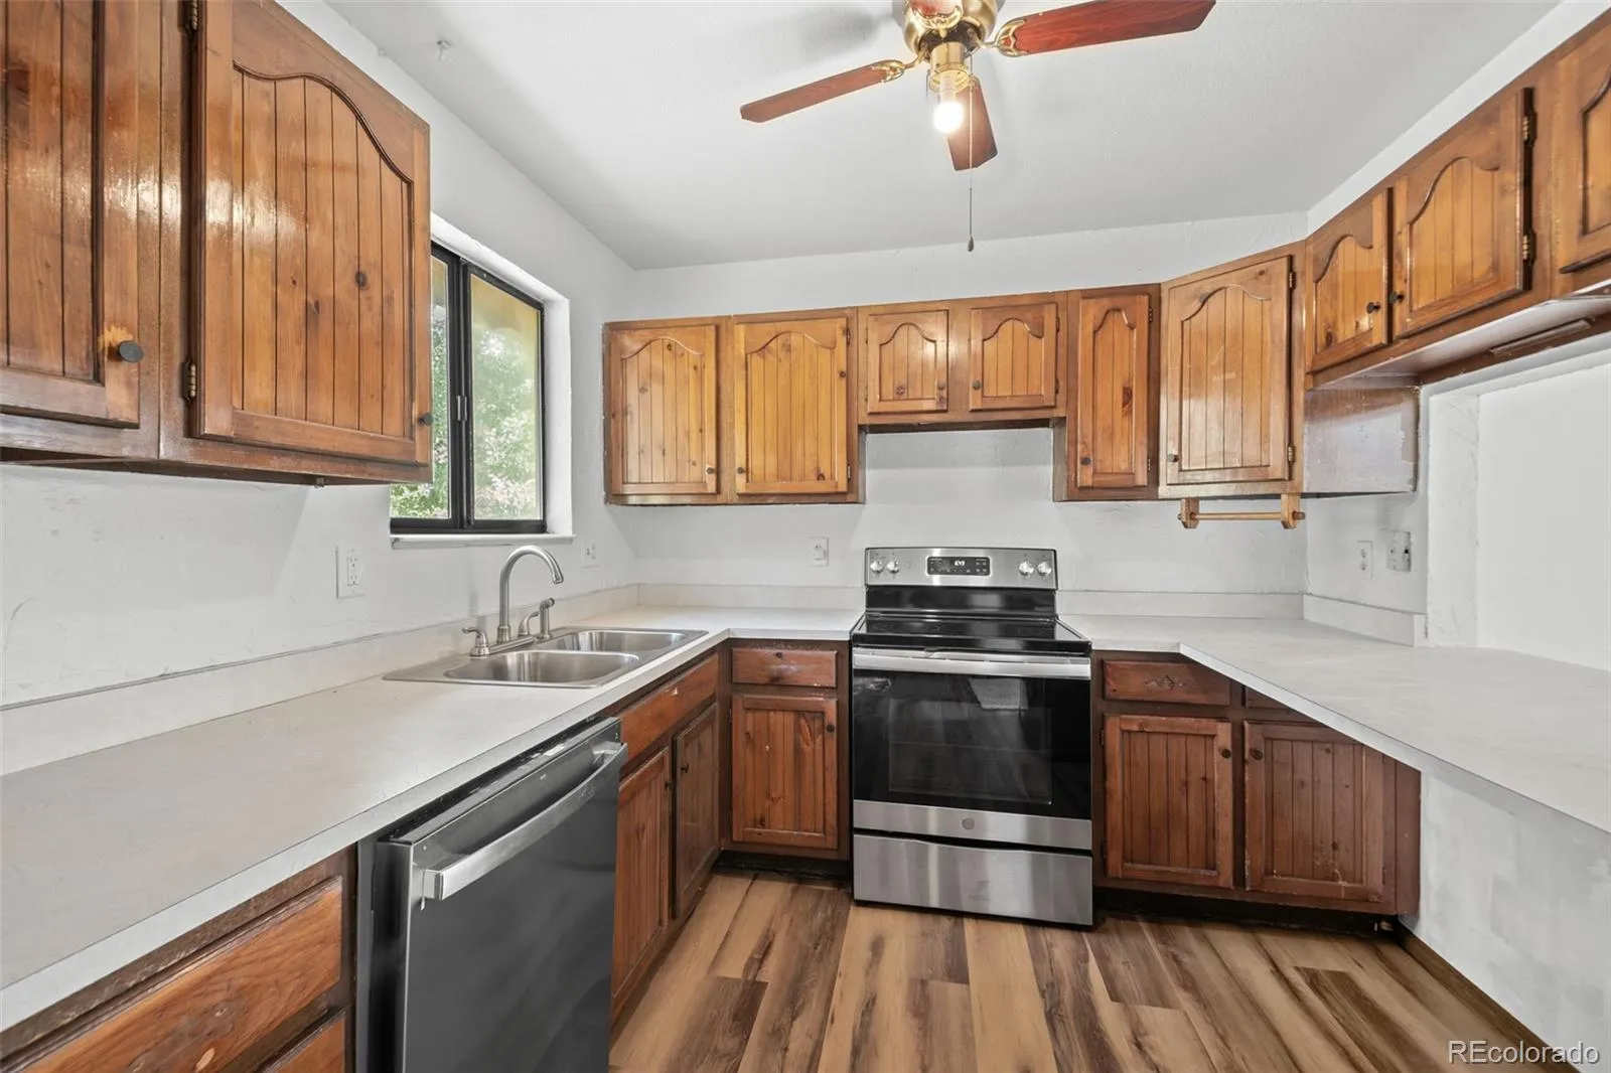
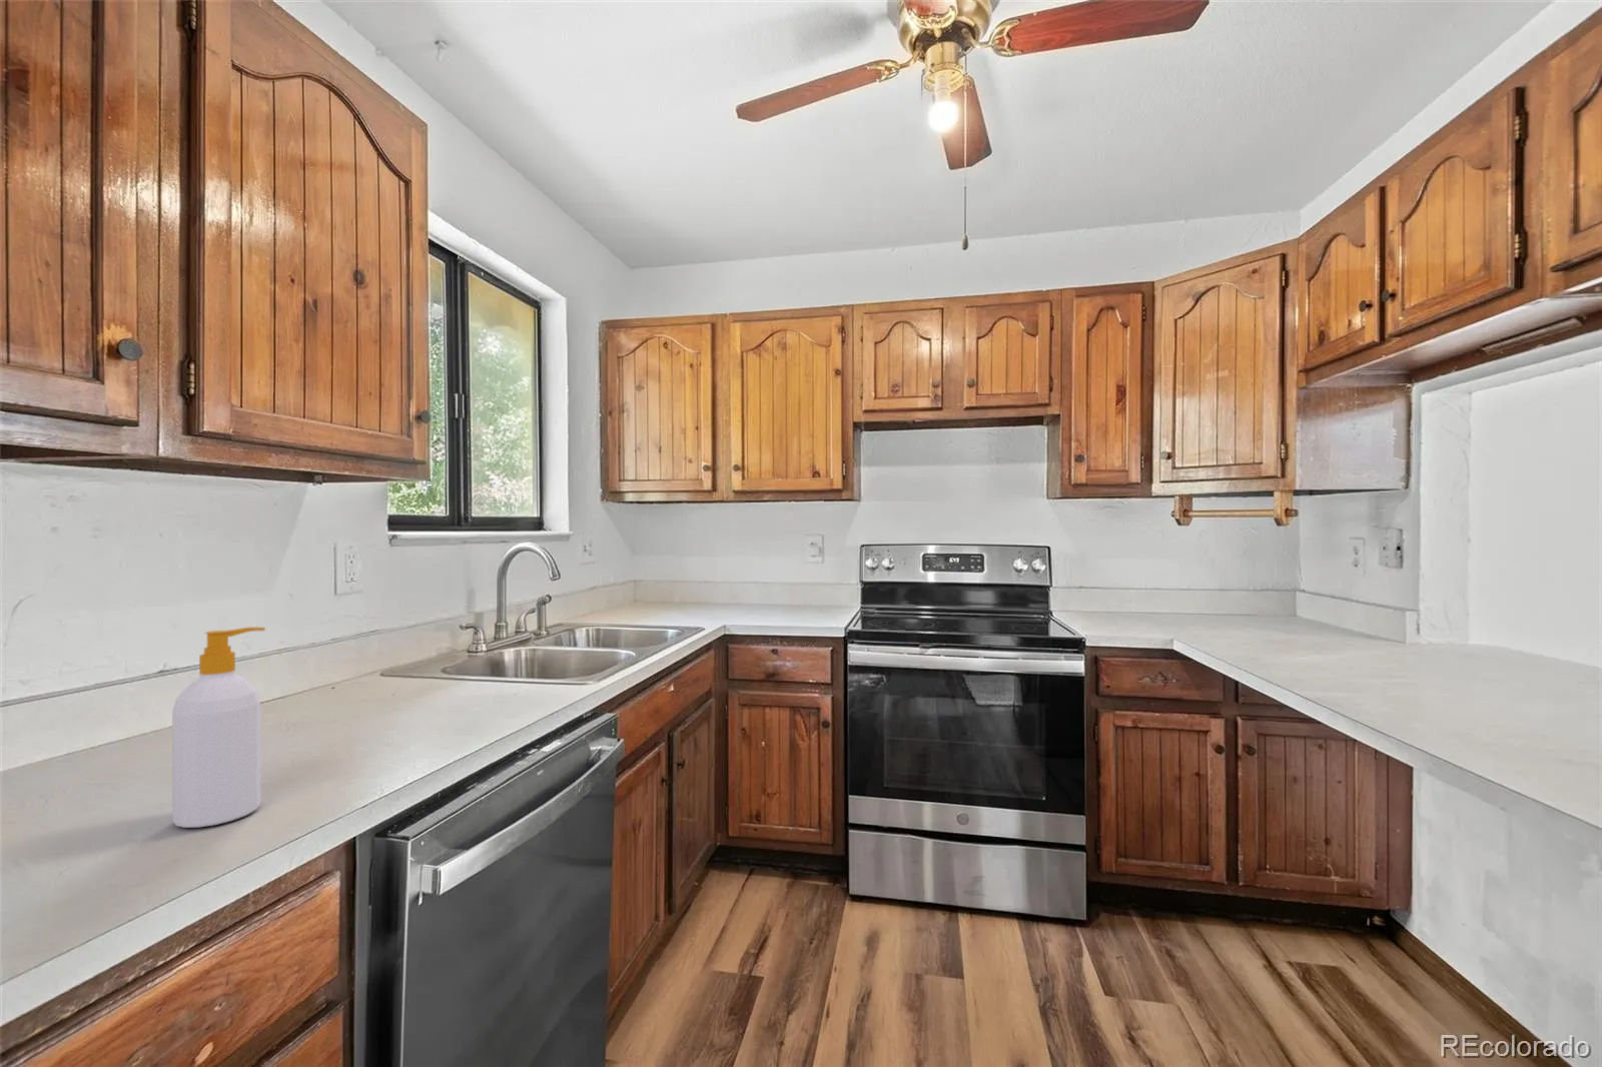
+ soap bottle [172,626,267,829]
